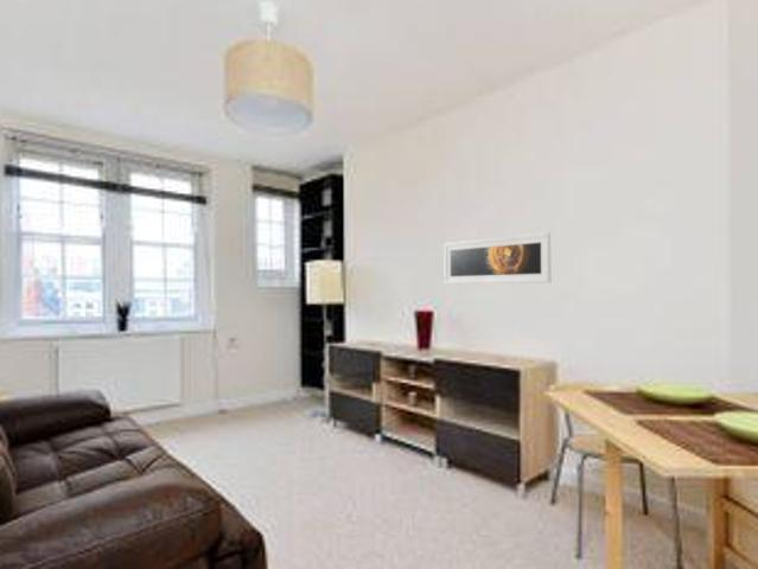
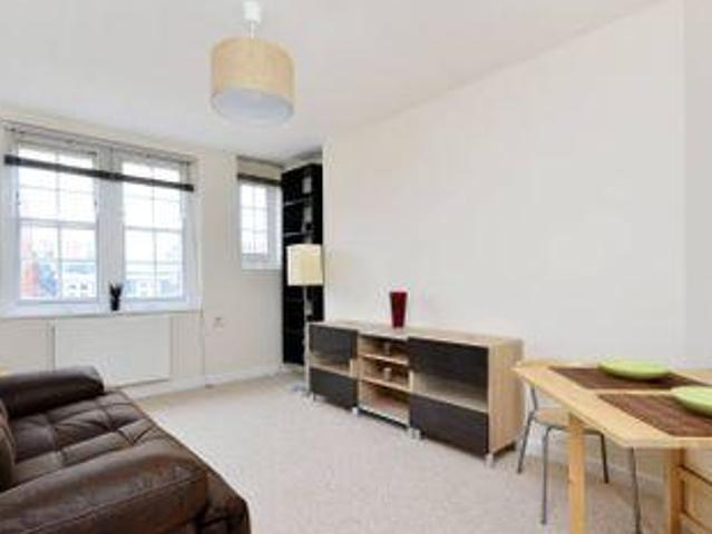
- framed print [442,231,552,286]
